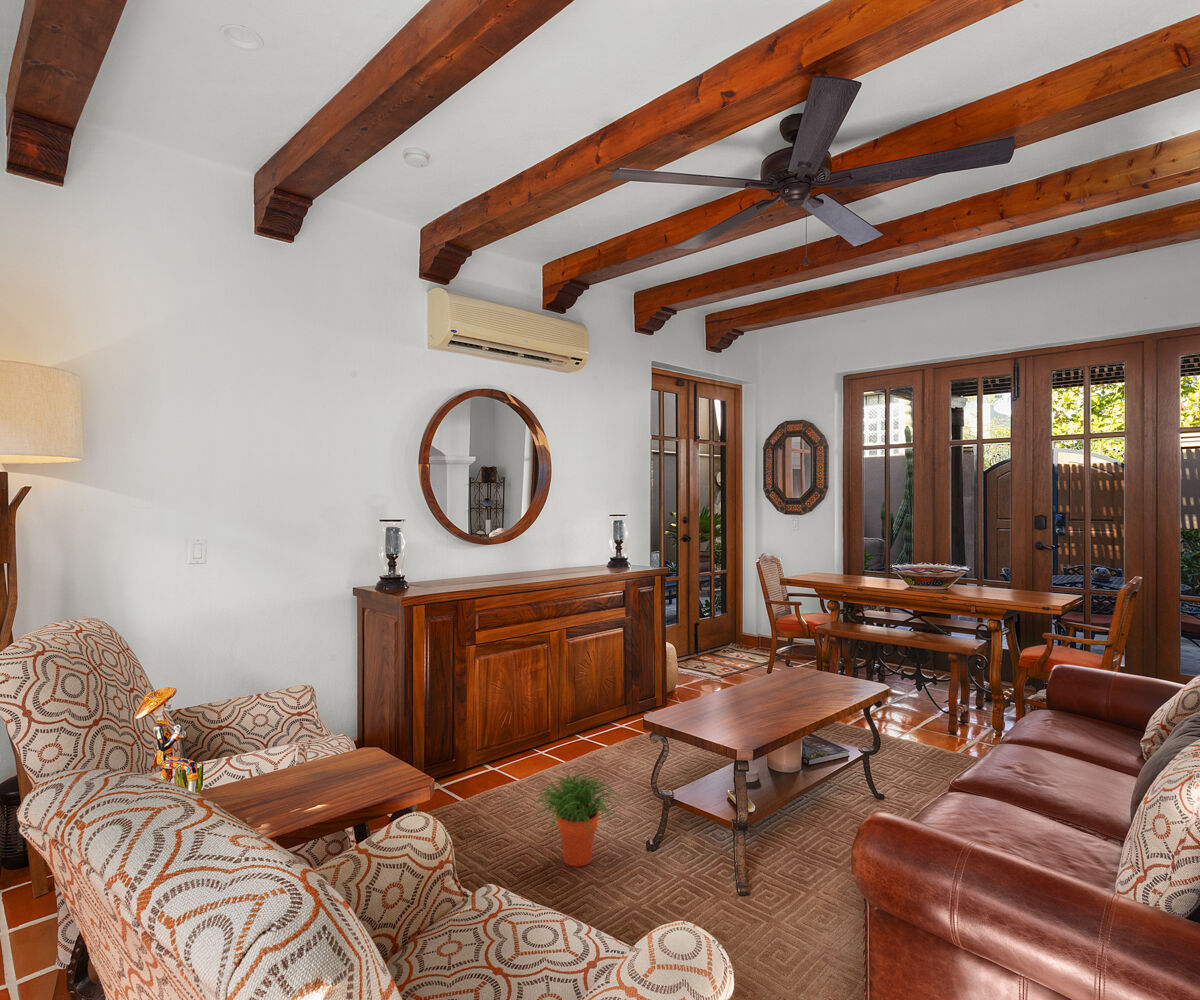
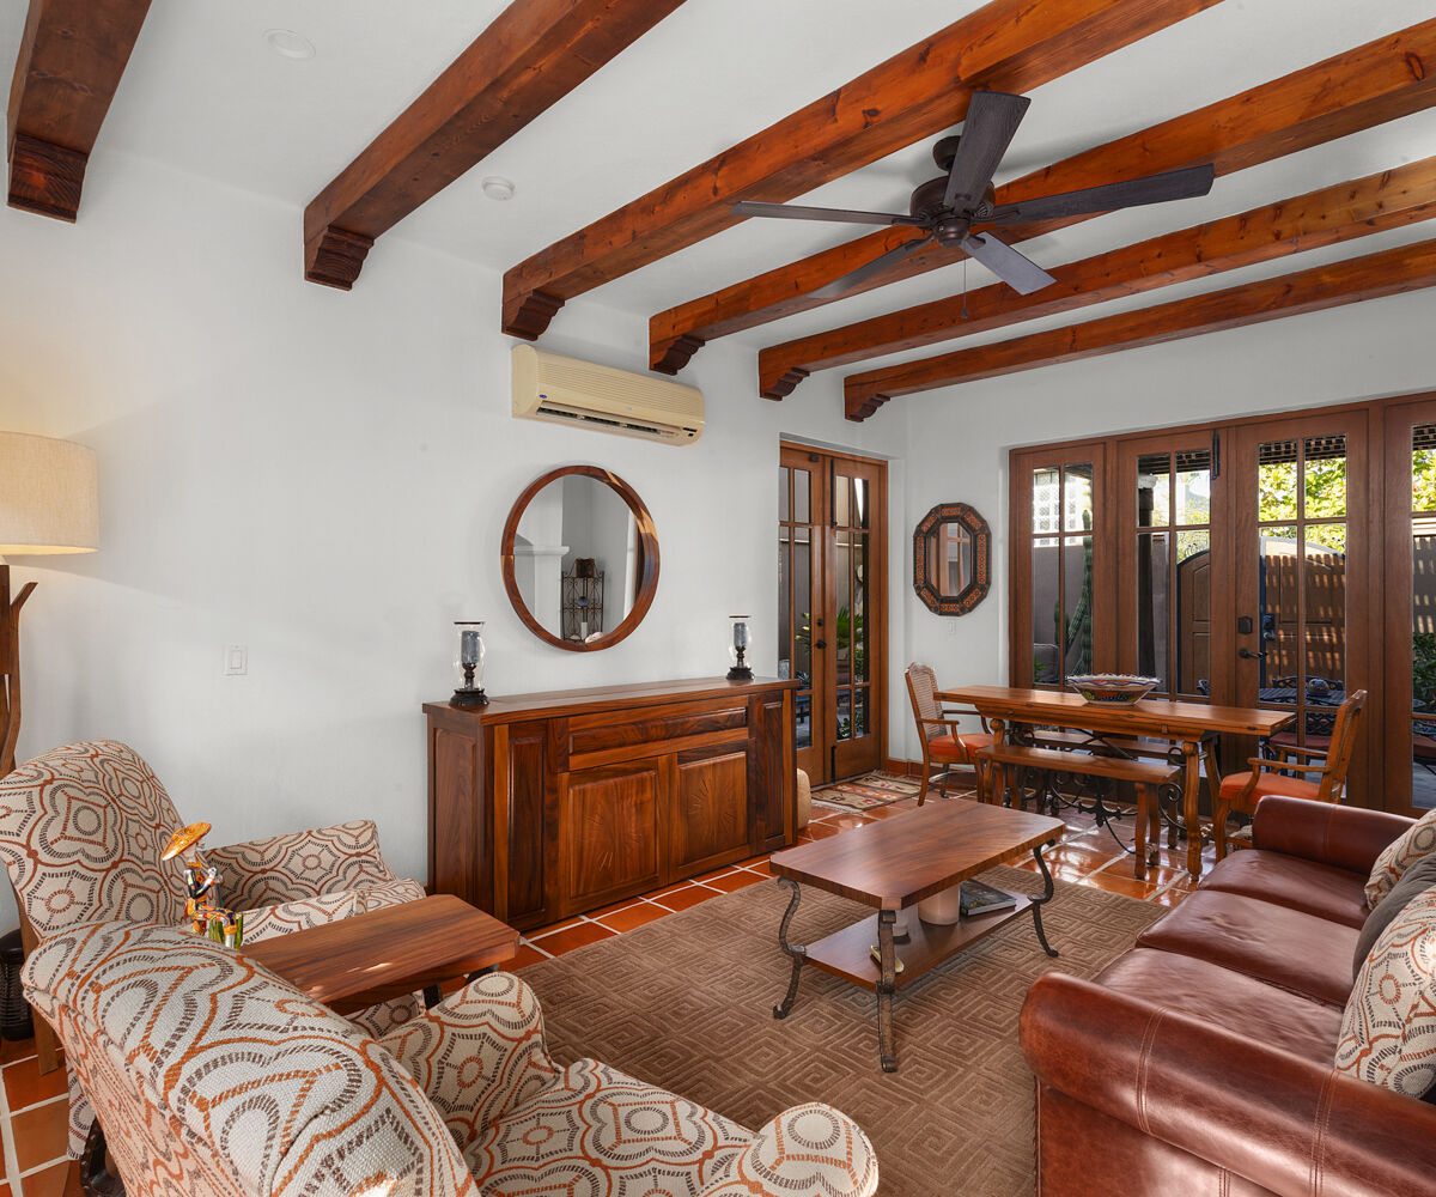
- potted plant [529,770,627,868]
